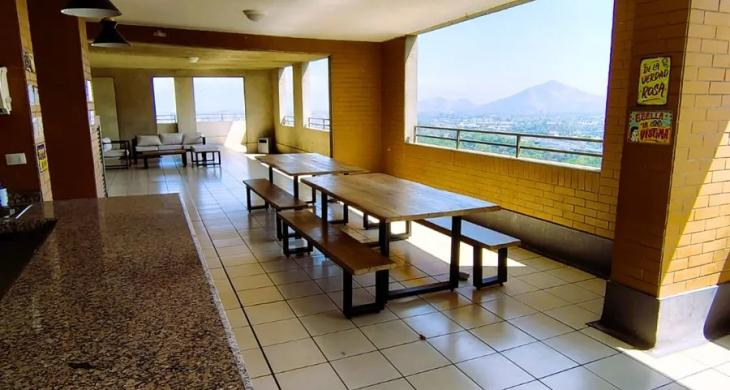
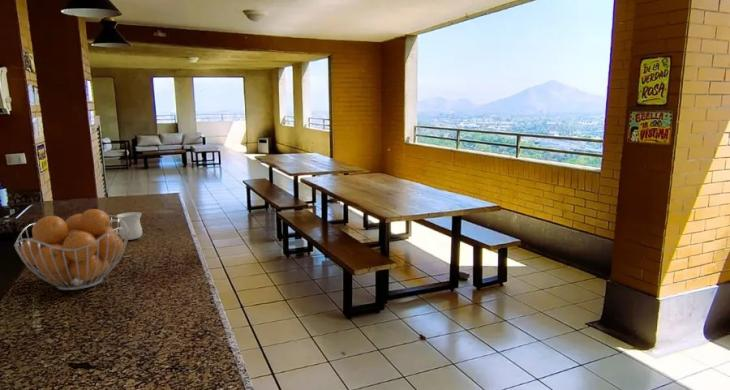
+ fruit basket [13,208,130,291]
+ mug [110,211,143,241]
